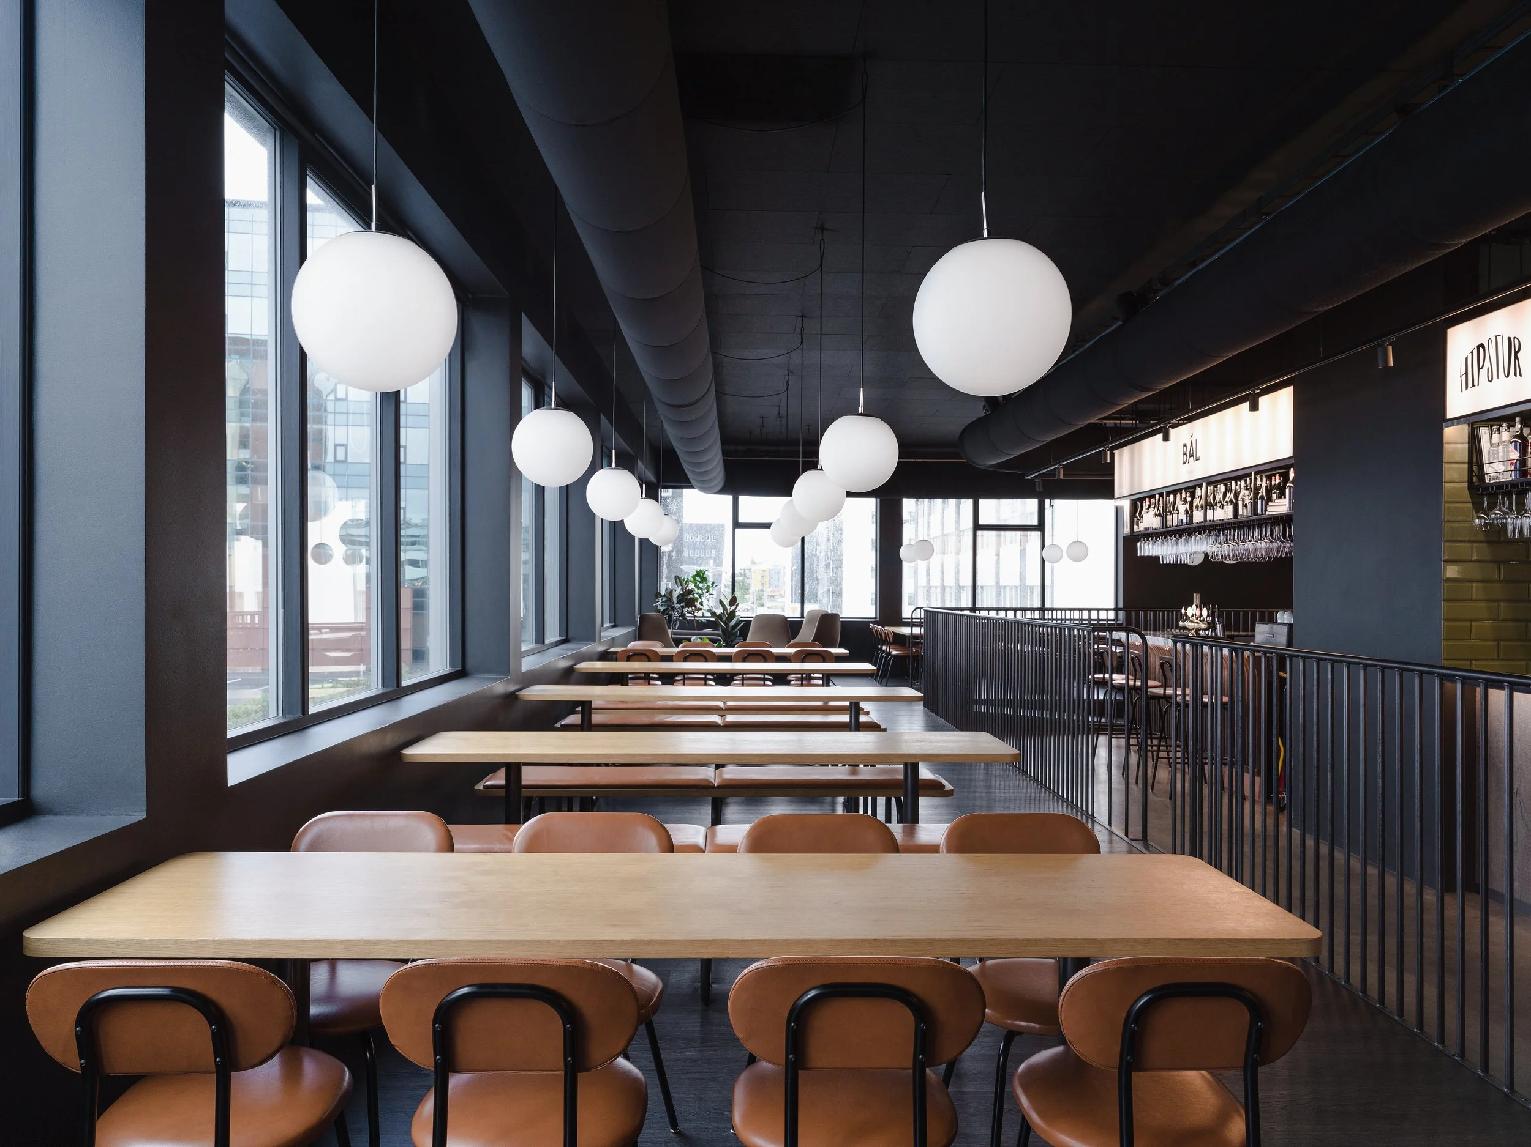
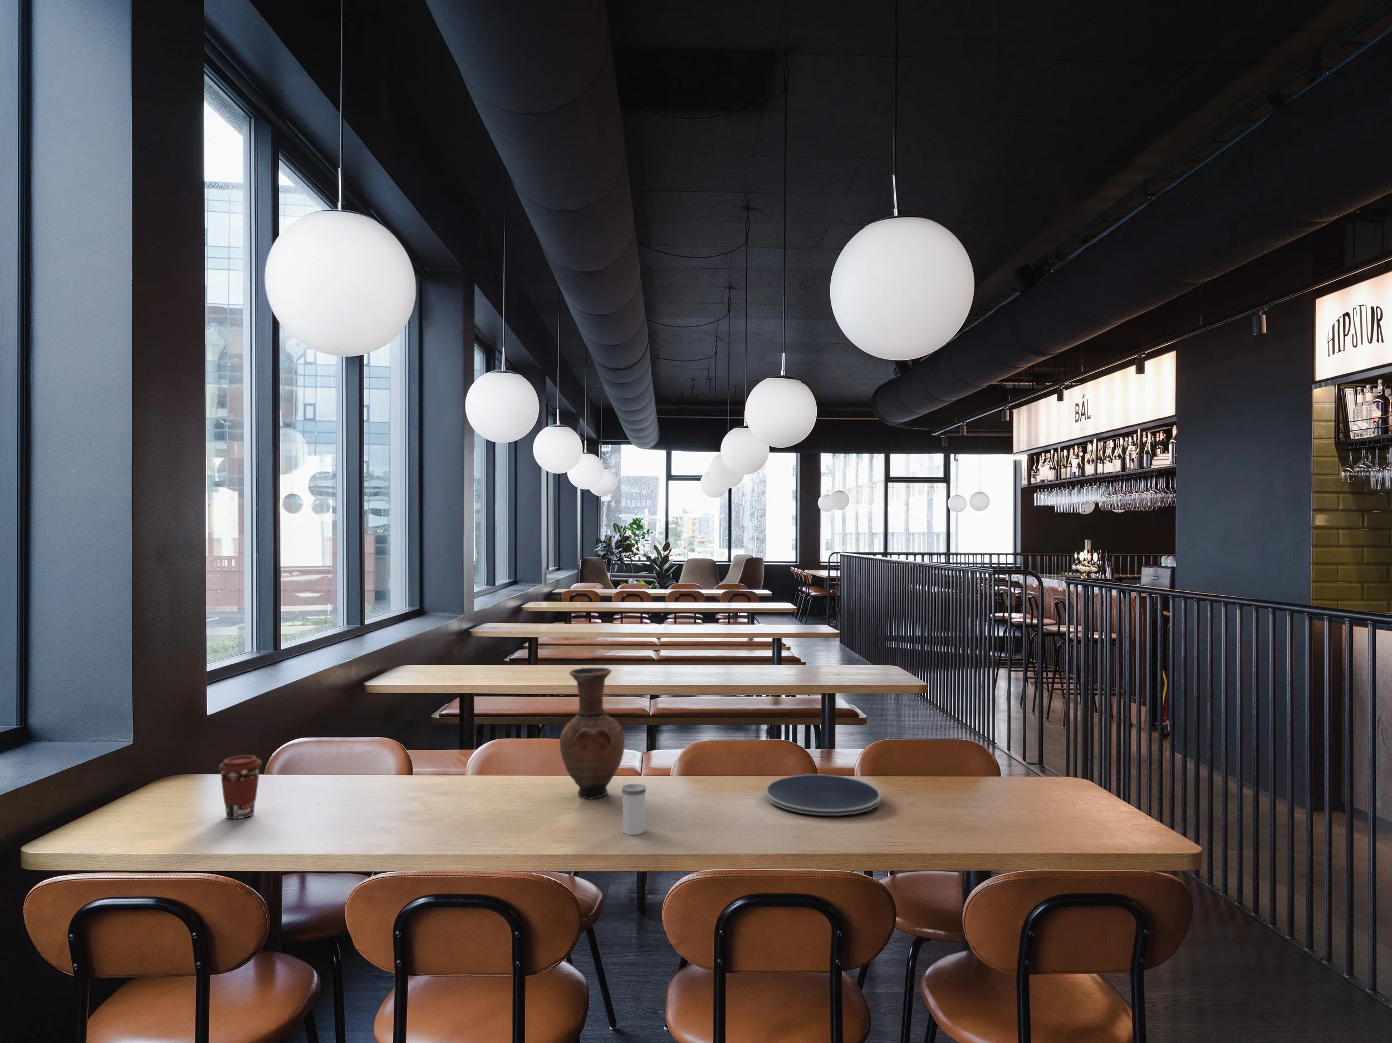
+ vase [559,667,625,800]
+ salt shaker [621,783,647,836]
+ coffee cup [218,755,263,820]
+ plate [765,773,882,816]
